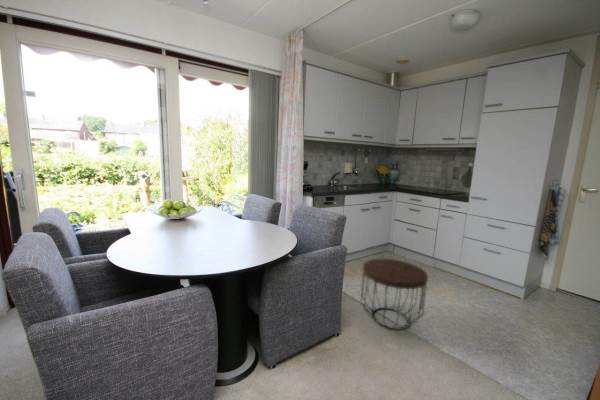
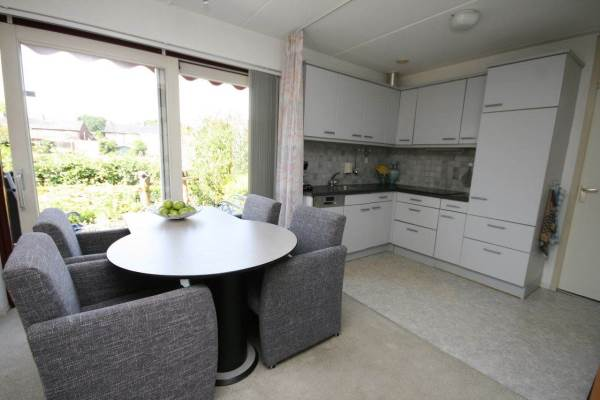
- side table [360,257,429,330]
